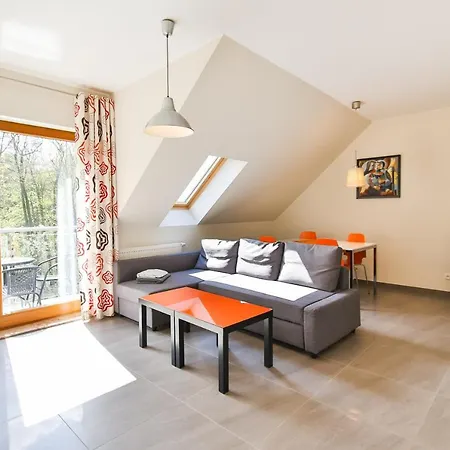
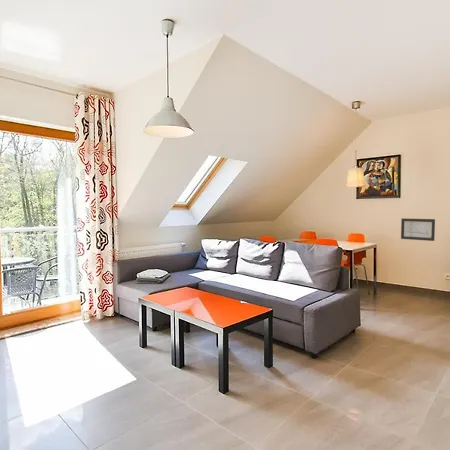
+ wall art [400,217,436,242]
